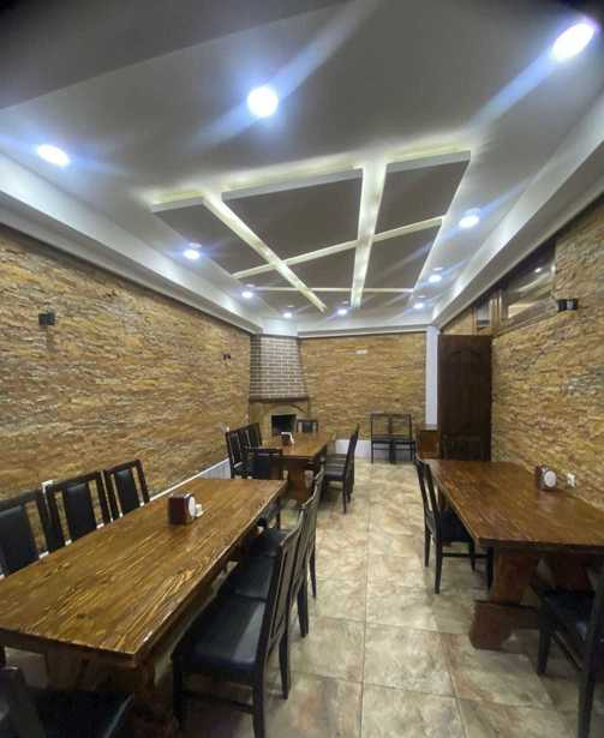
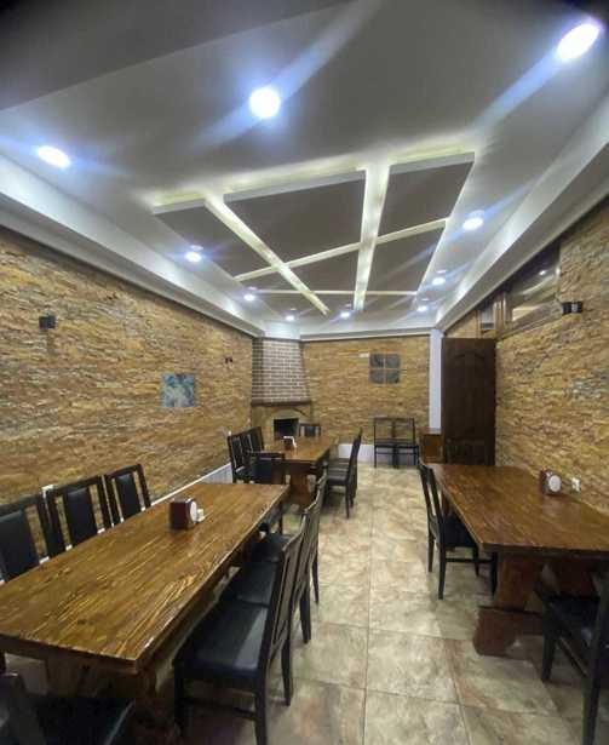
+ wall art [160,372,197,412]
+ wall art [368,353,402,385]
